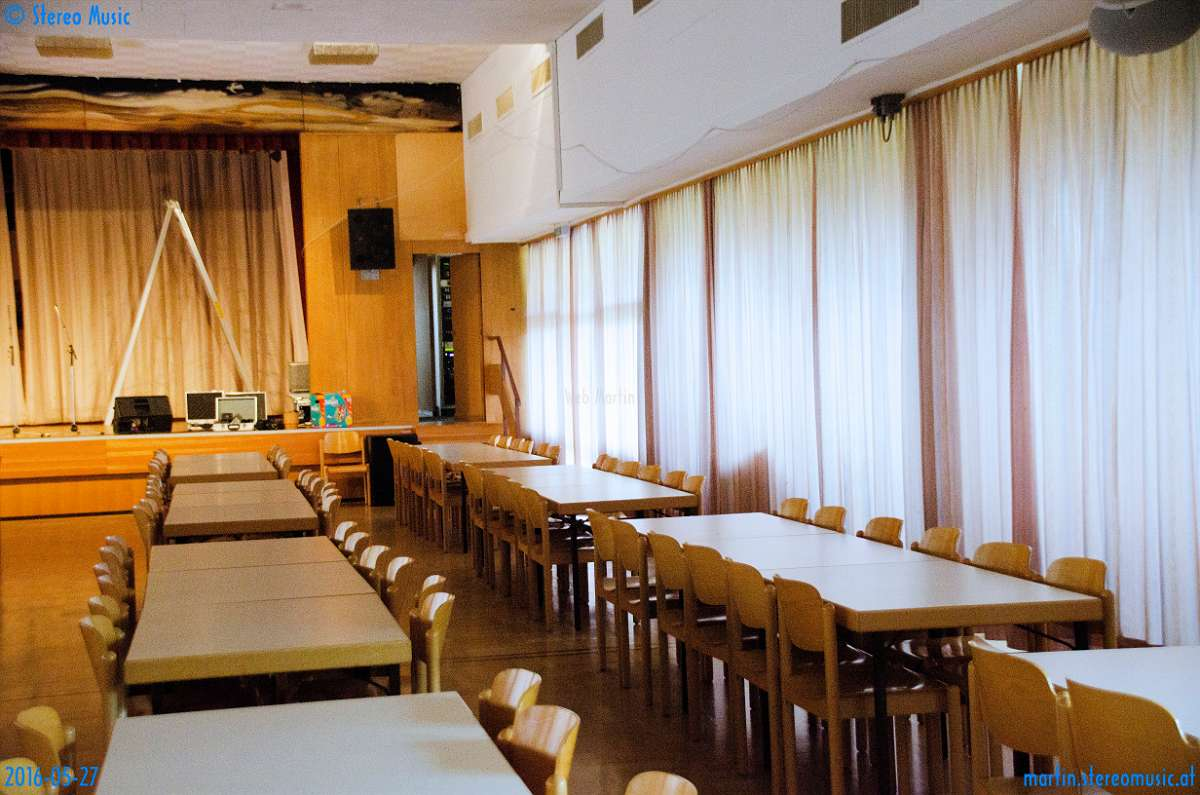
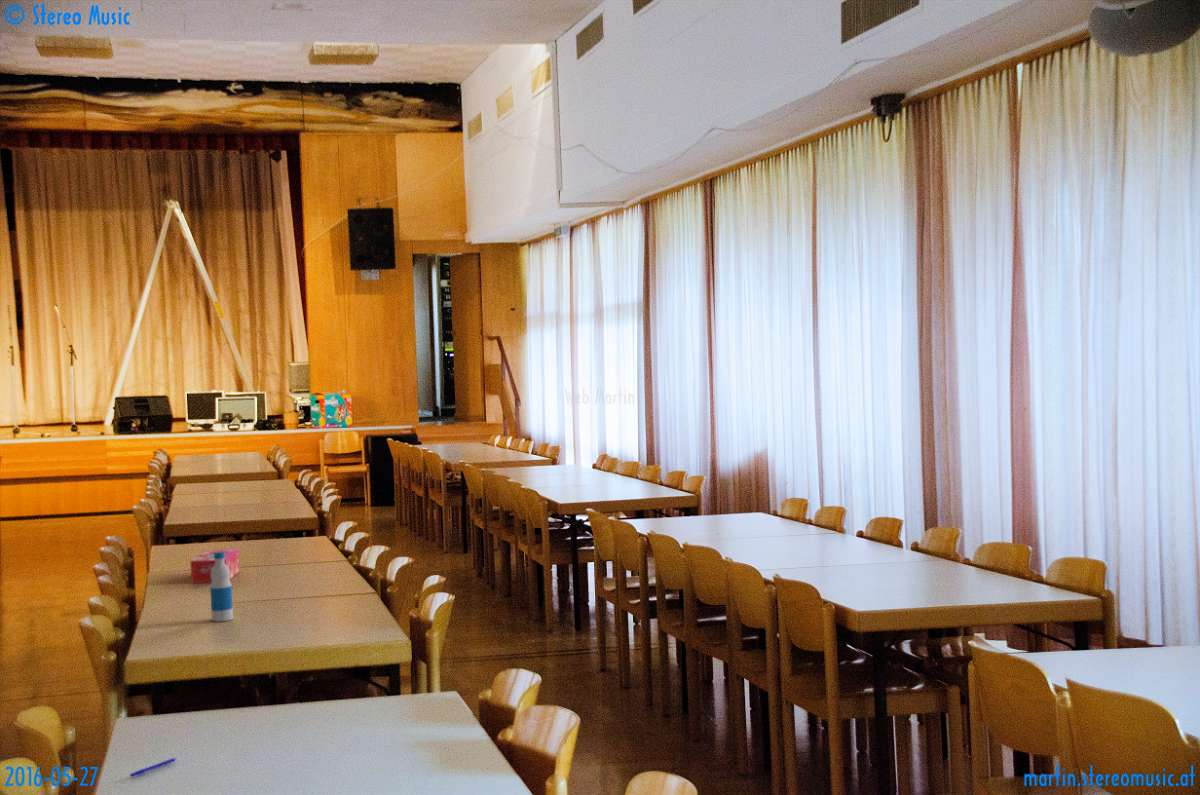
+ bottle [209,551,234,623]
+ tissue box [189,548,241,584]
+ pen [129,757,177,778]
